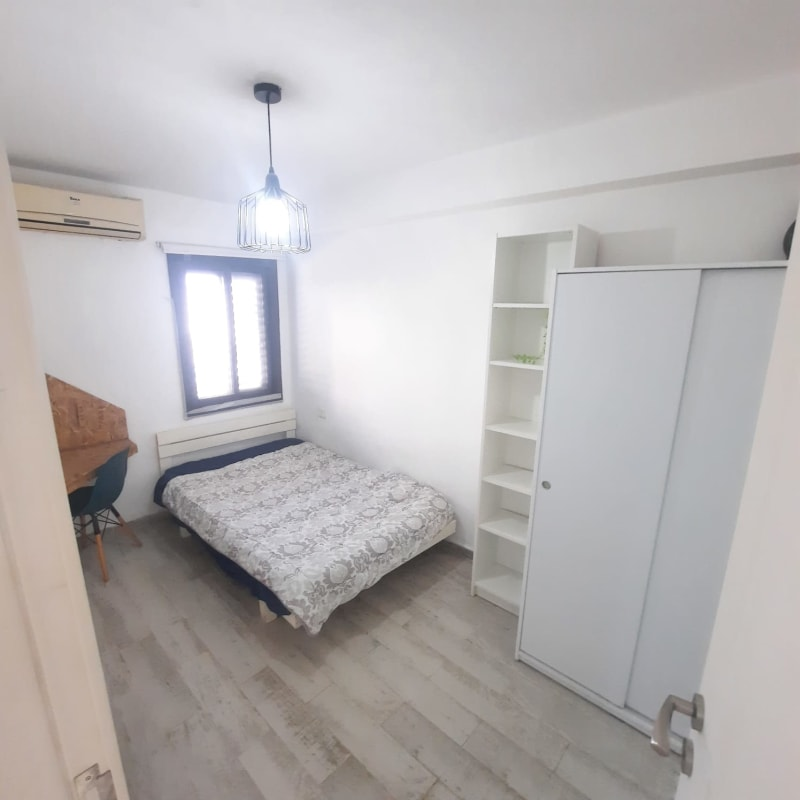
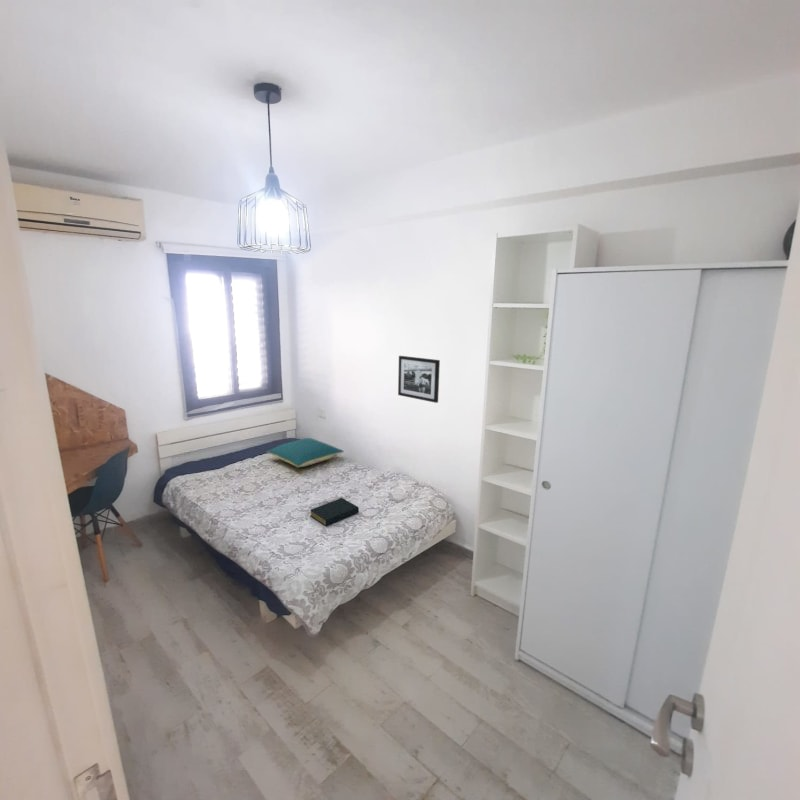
+ pillow [266,437,345,468]
+ hardback book [309,497,360,527]
+ picture frame [397,355,441,404]
